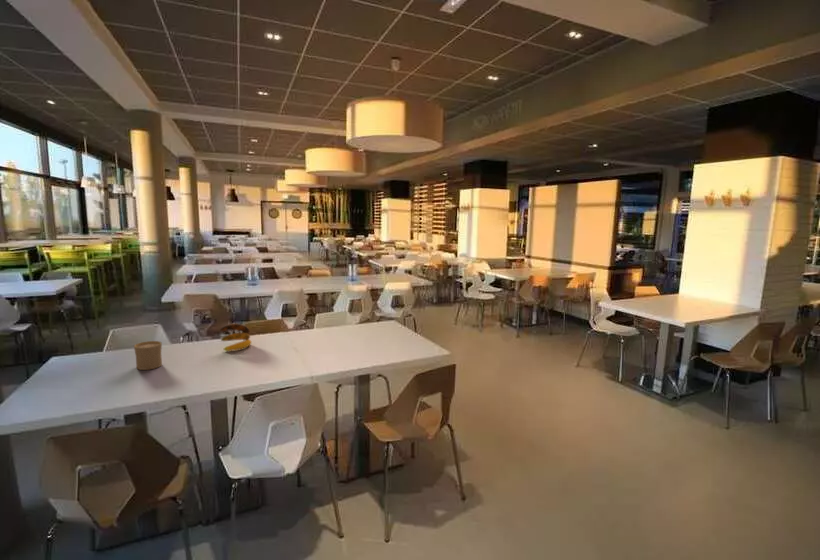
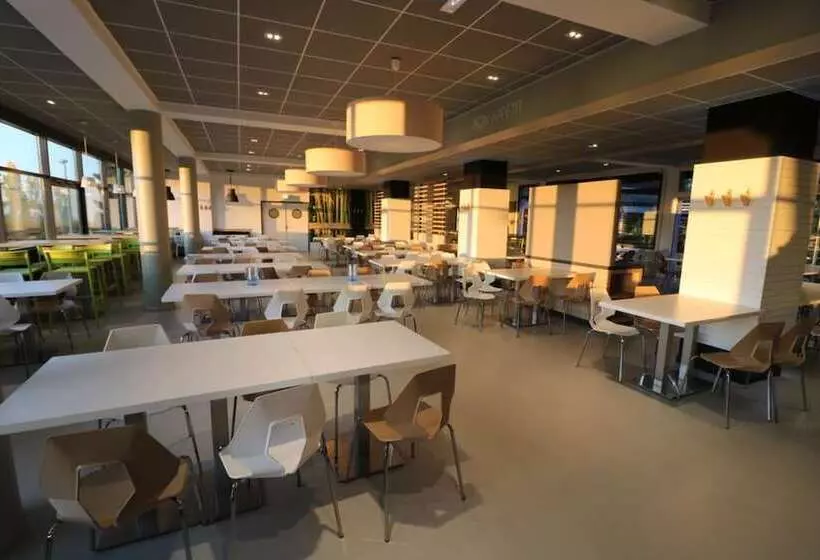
- cup [133,340,163,371]
- banana [219,323,253,352]
